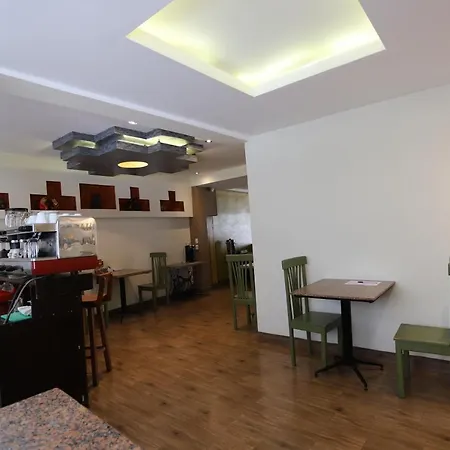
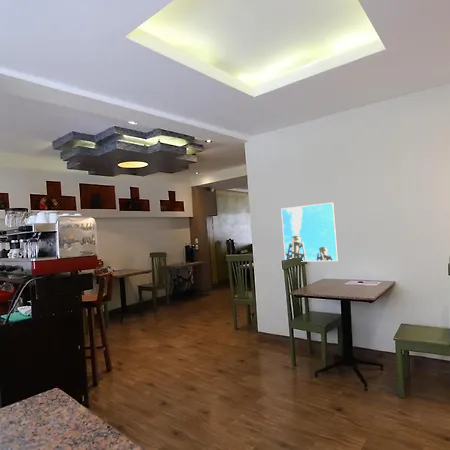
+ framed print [280,201,340,262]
